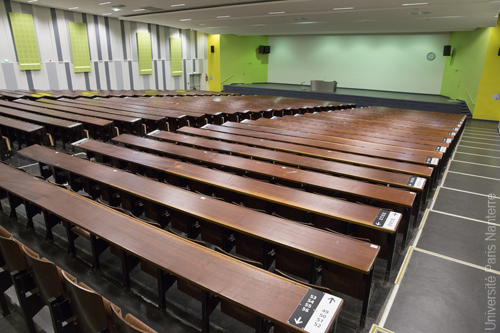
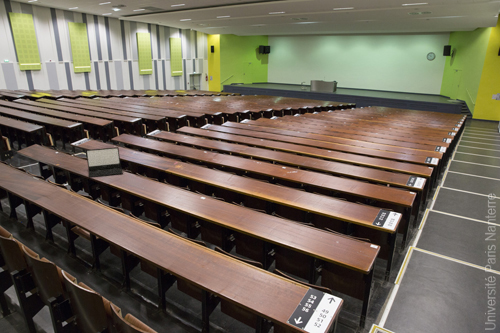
+ laptop computer [85,146,124,179]
